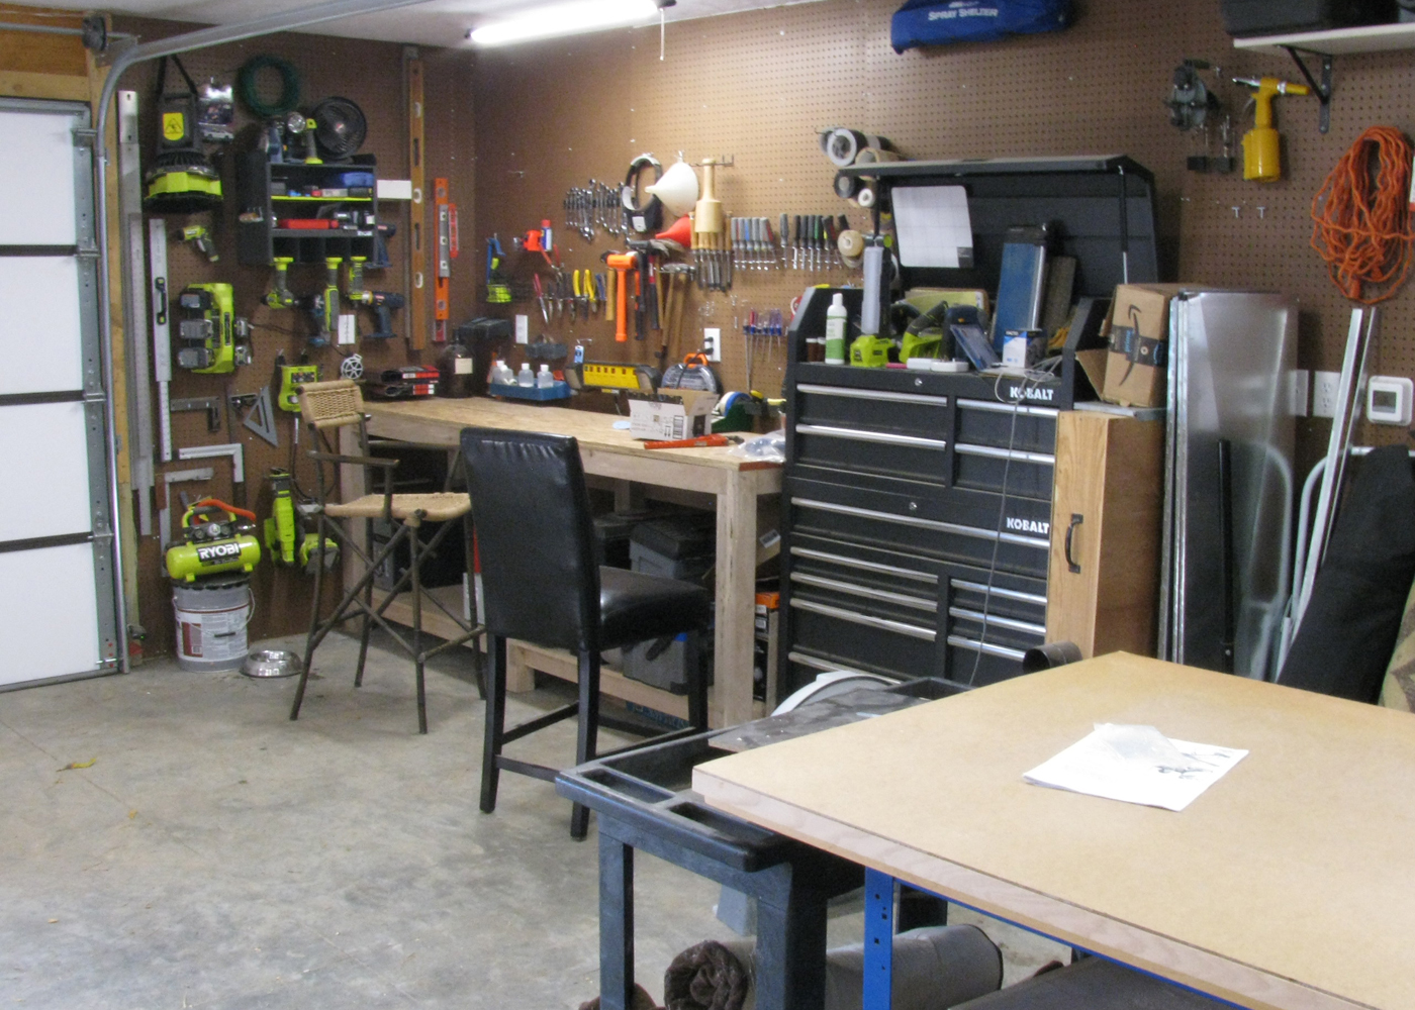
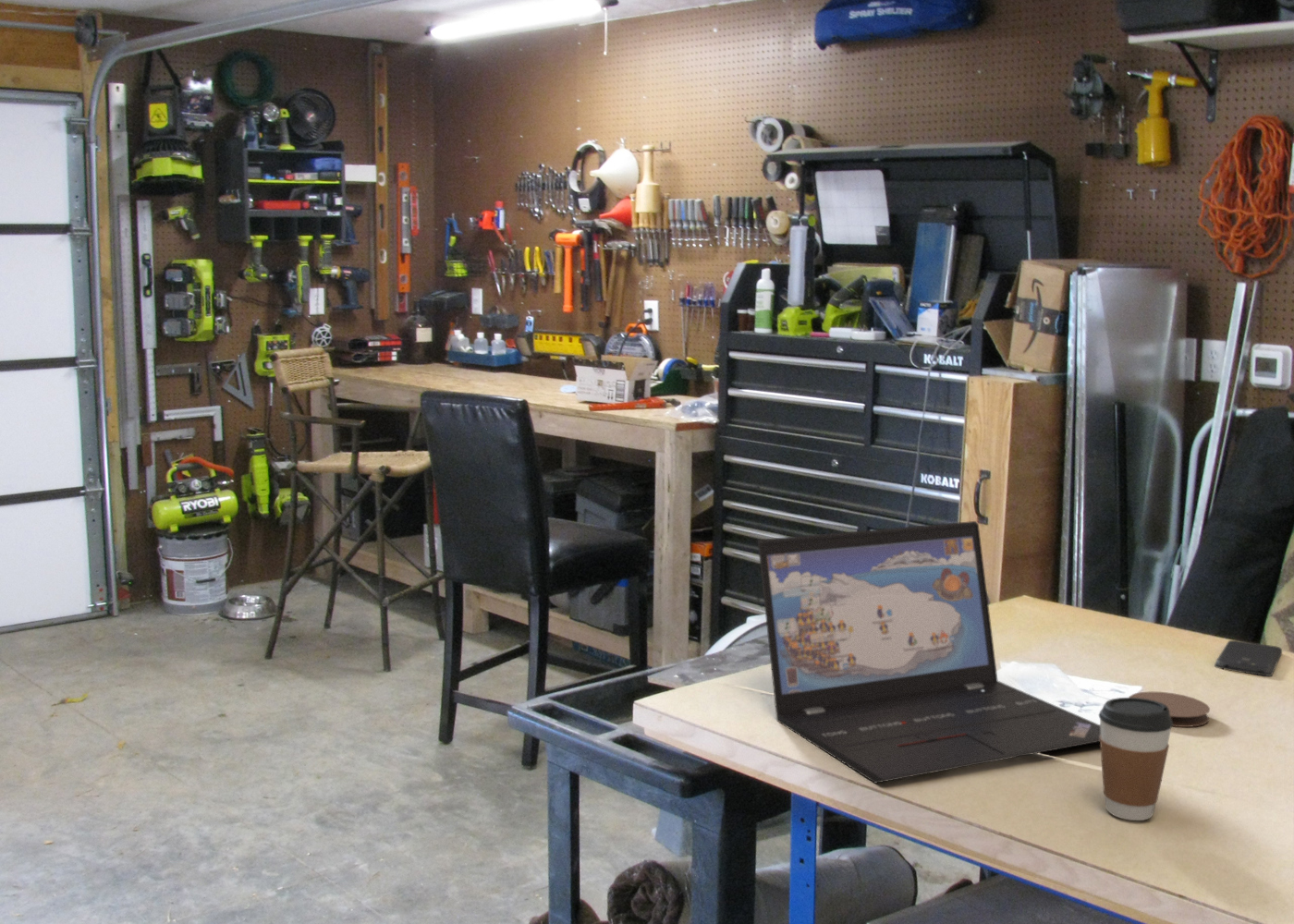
+ laptop [757,520,1101,784]
+ coaster [1128,690,1211,728]
+ smartphone [1214,639,1283,677]
+ coffee cup [1098,697,1173,821]
